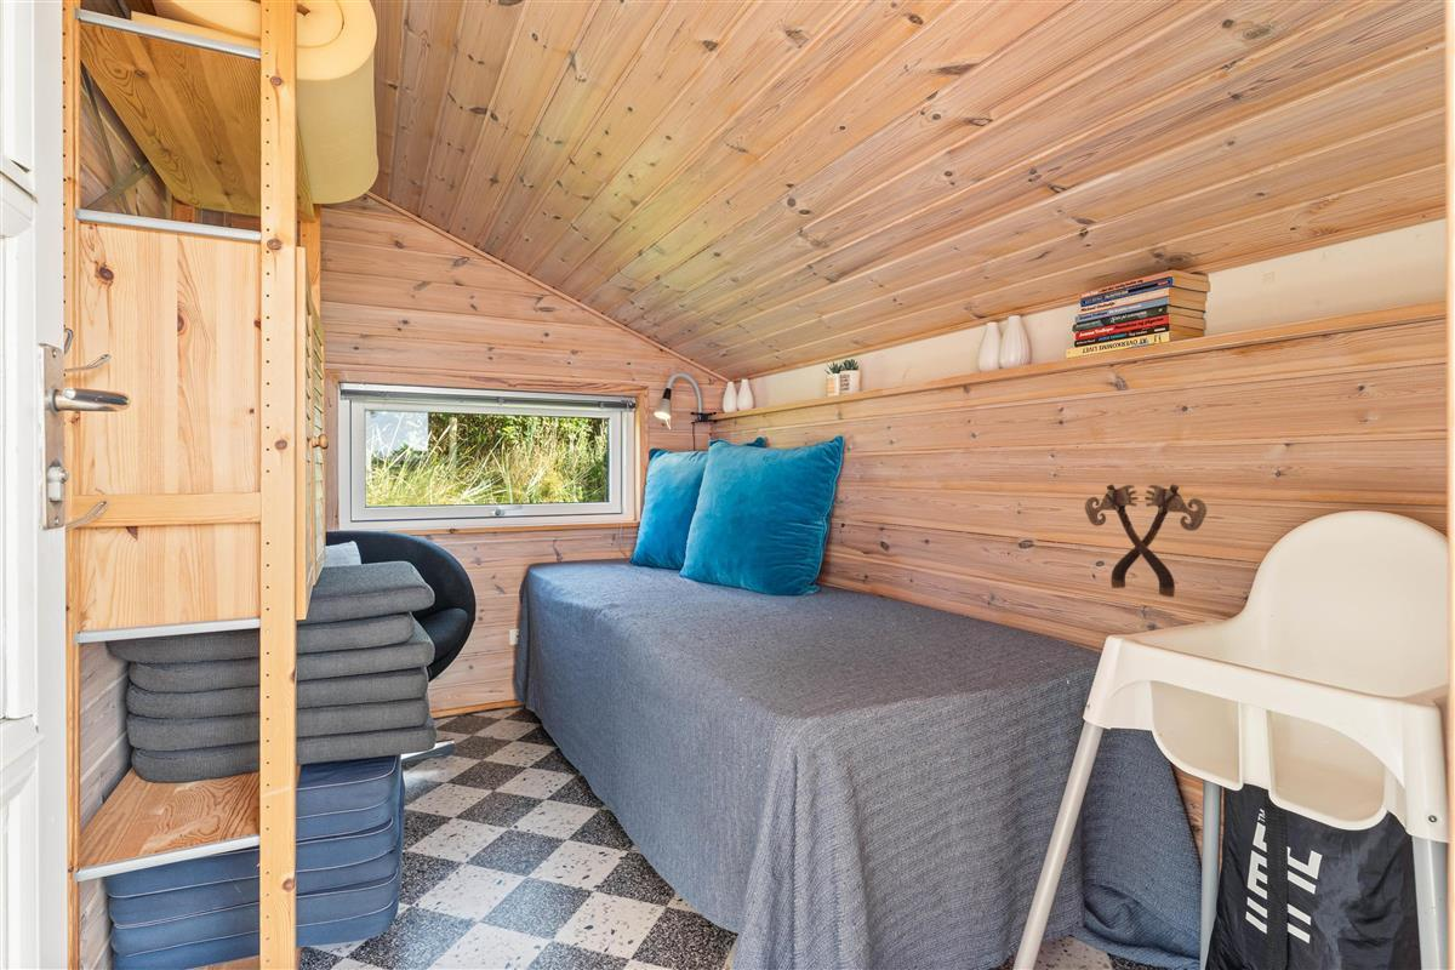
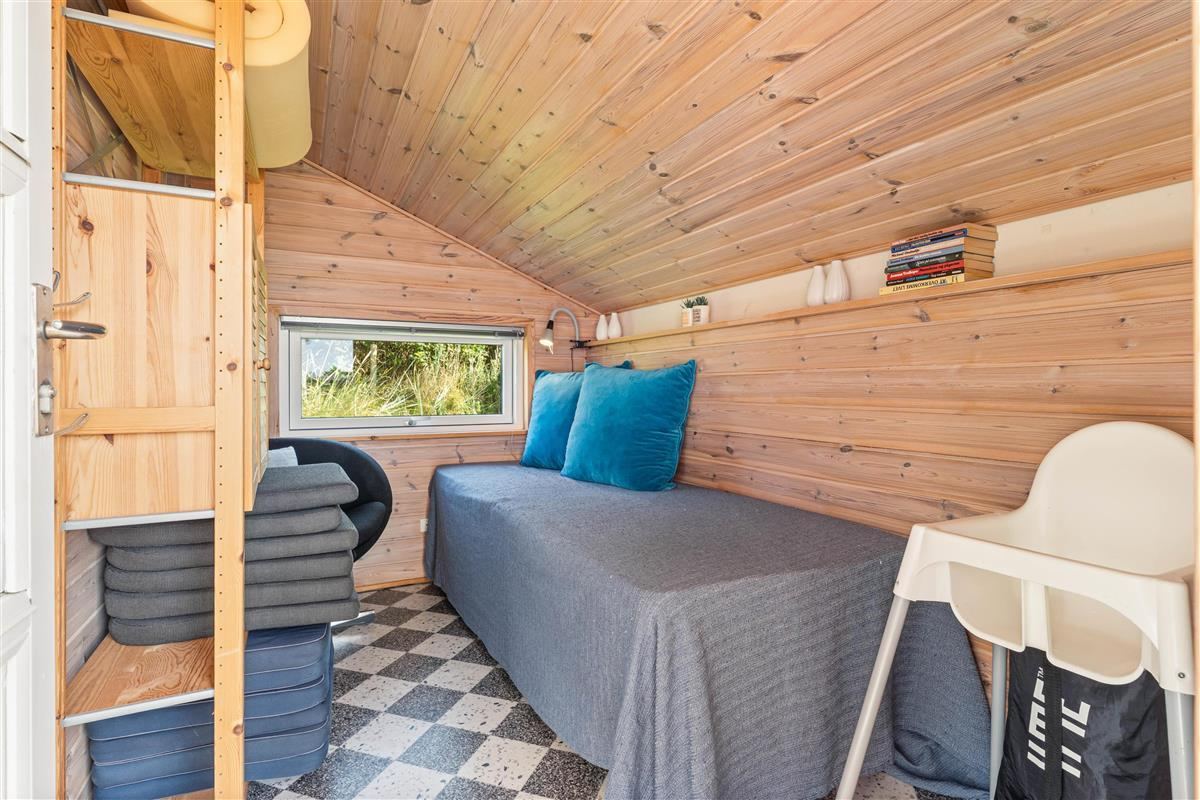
- decorative ornament [1084,483,1208,599]
